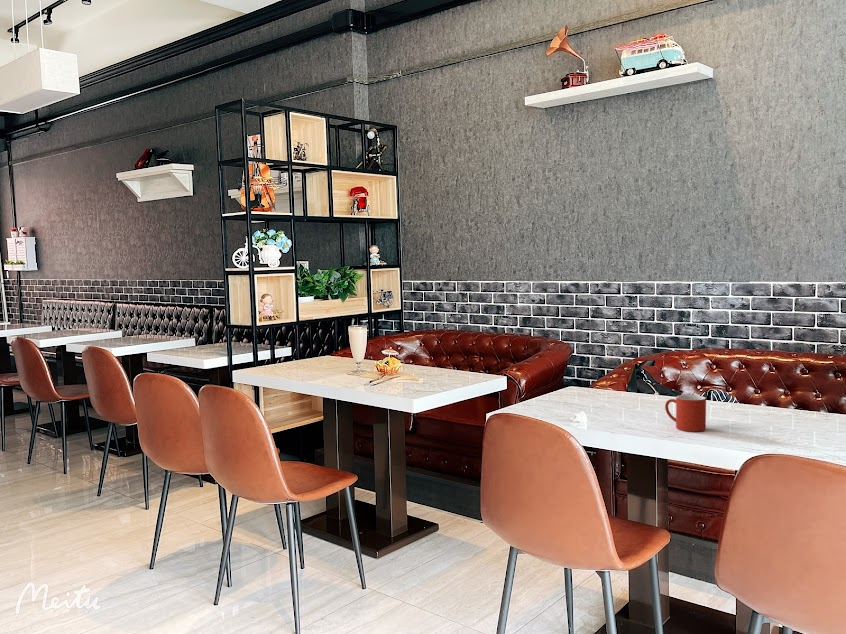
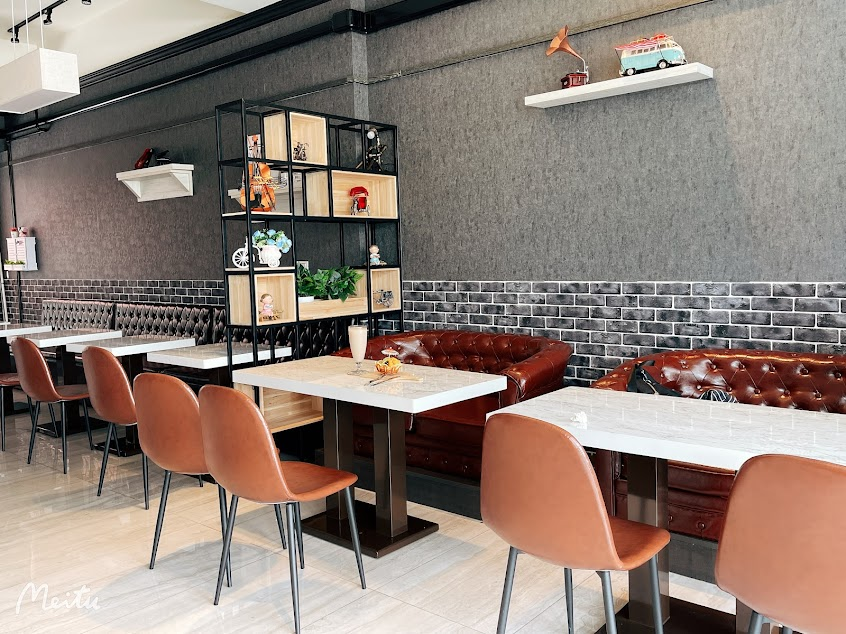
- mug [664,394,707,433]
